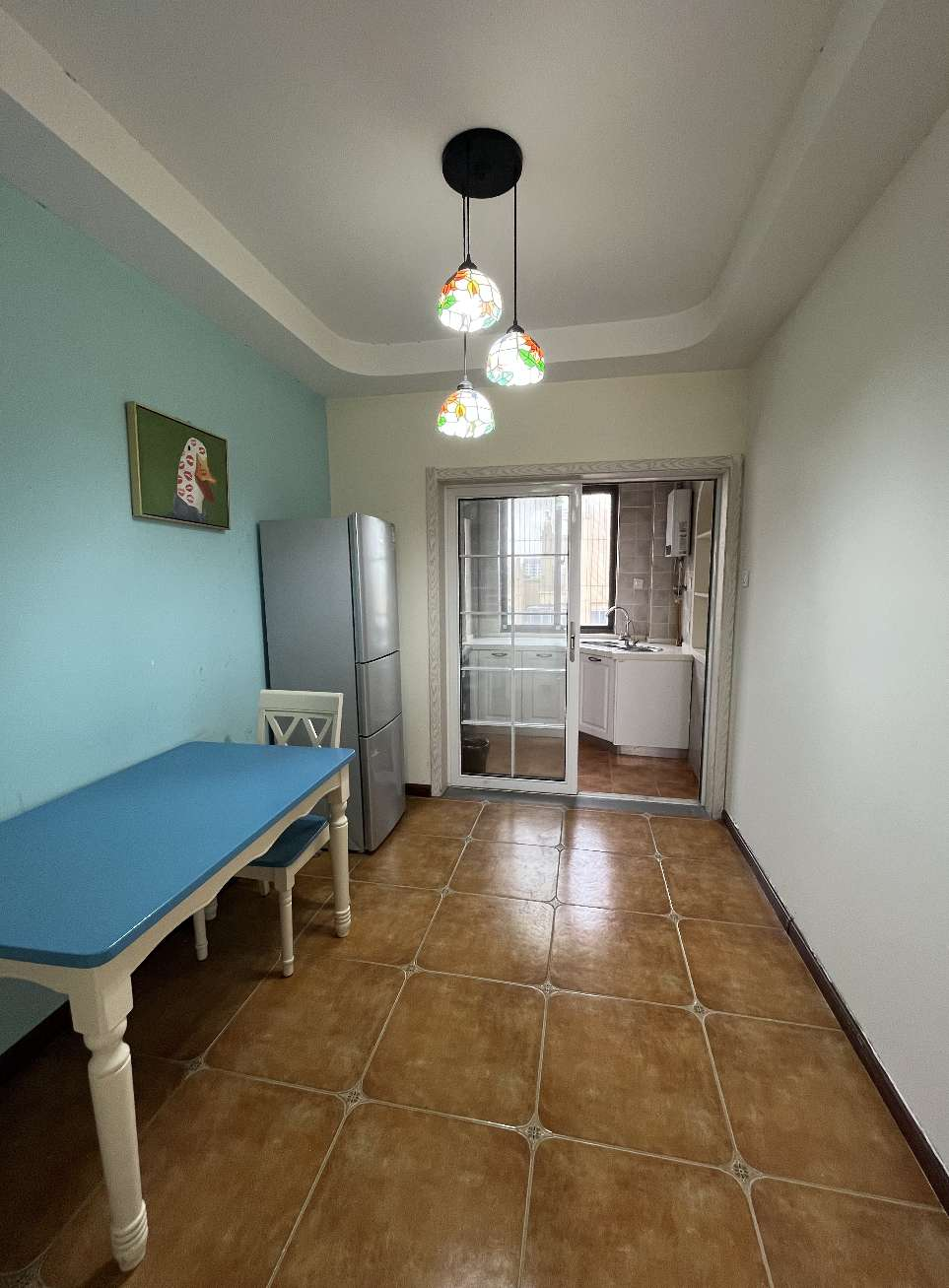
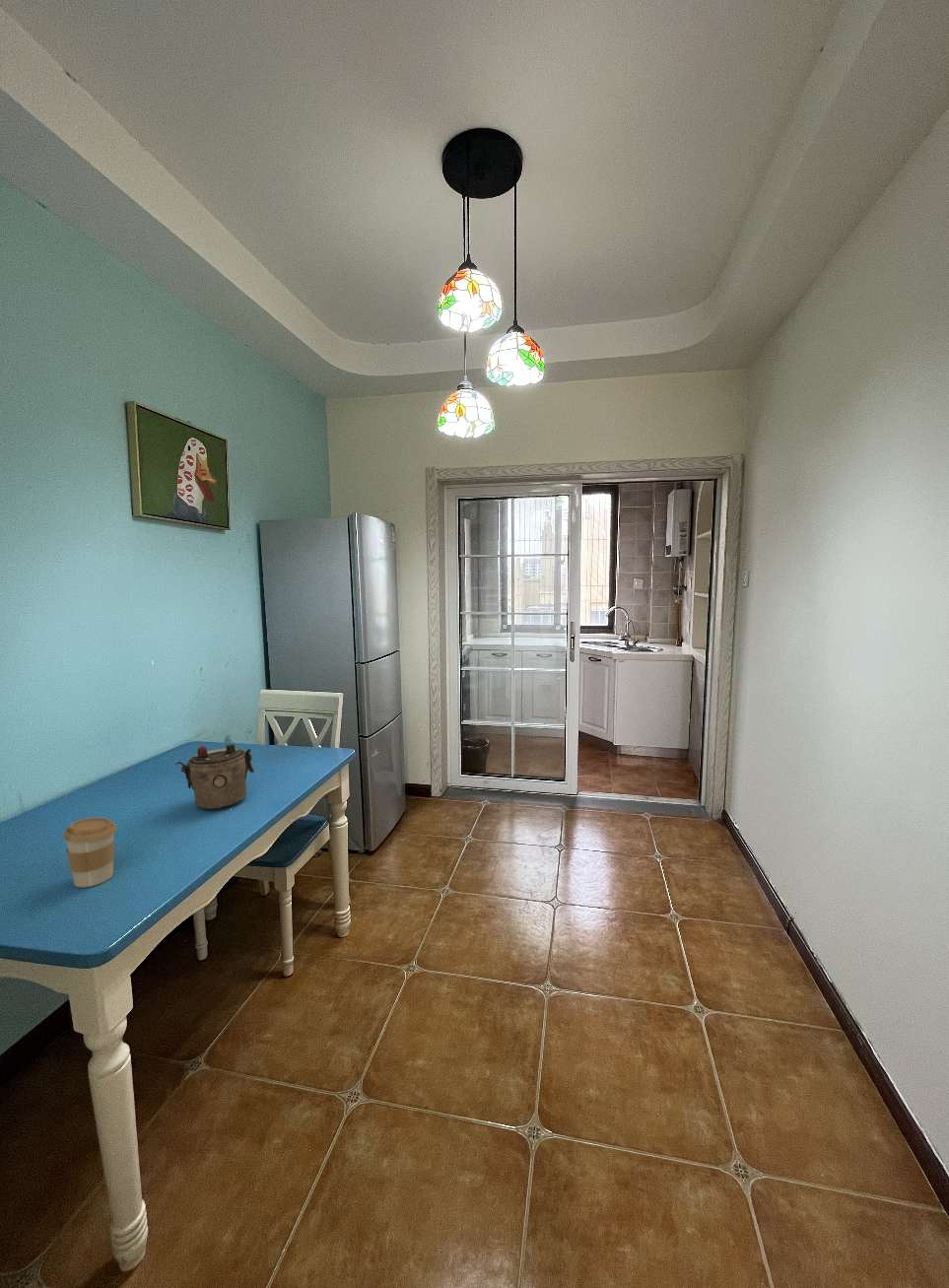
+ coffee cup [62,817,117,888]
+ teapot [174,743,255,810]
